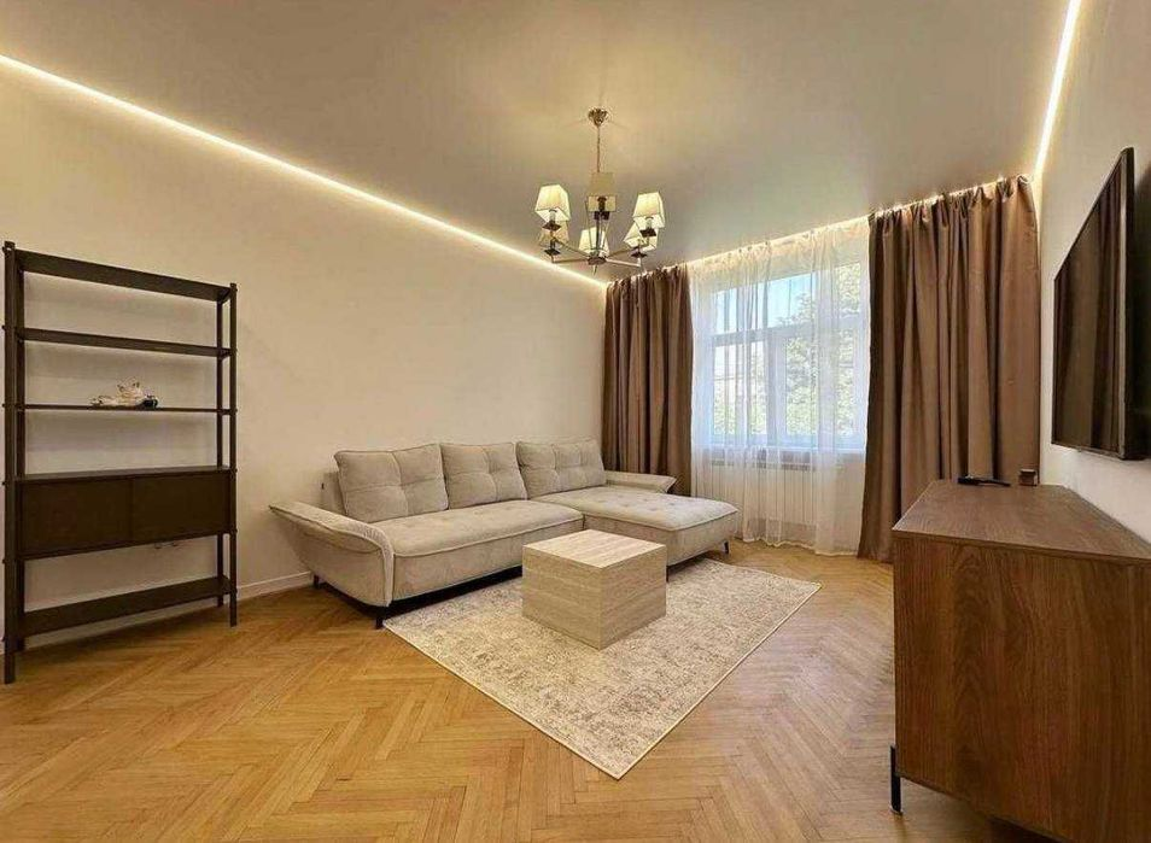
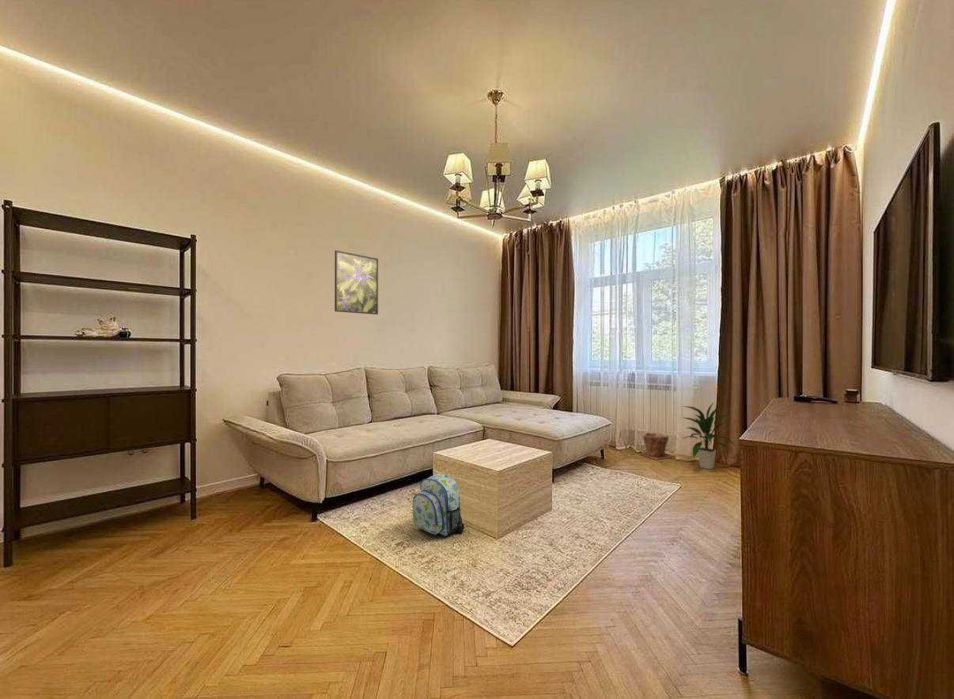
+ backpack [412,472,466,537]
+ indoor plant [678,401,735,470]
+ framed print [334,249,379,316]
+ plant pot [640,431,673,461]
